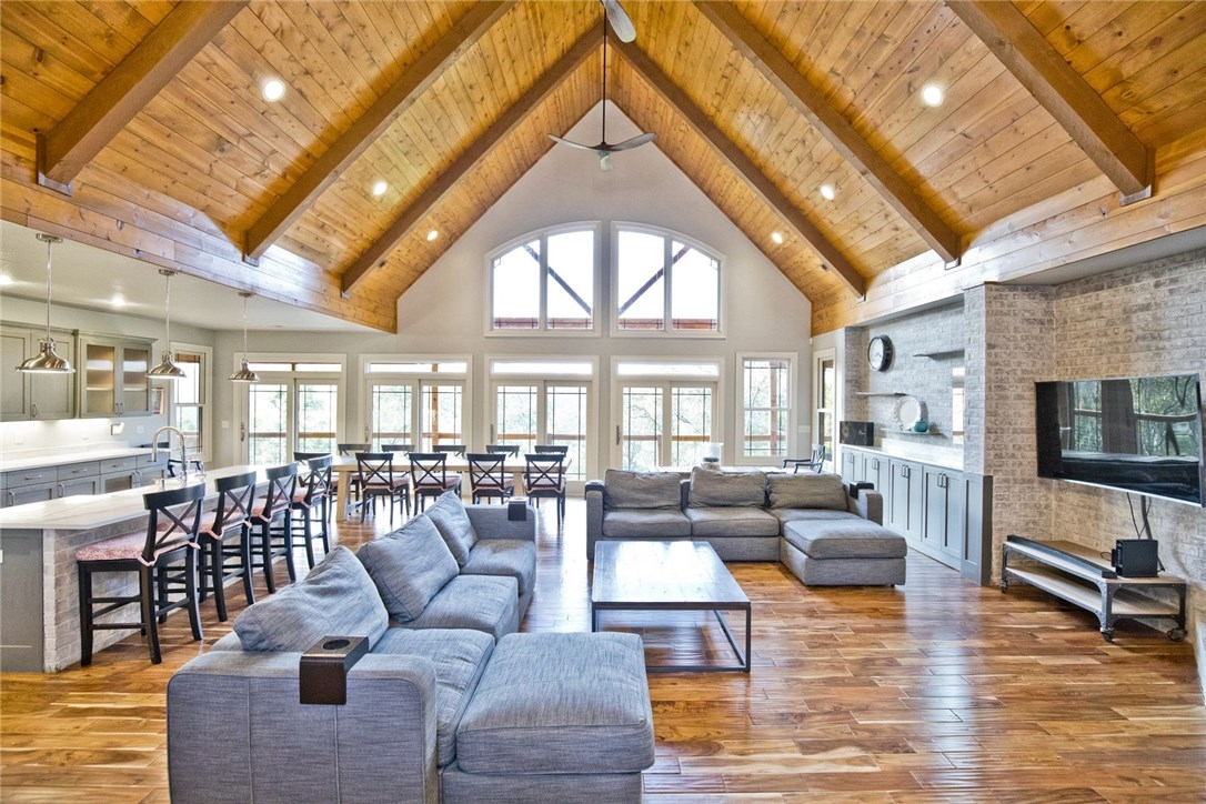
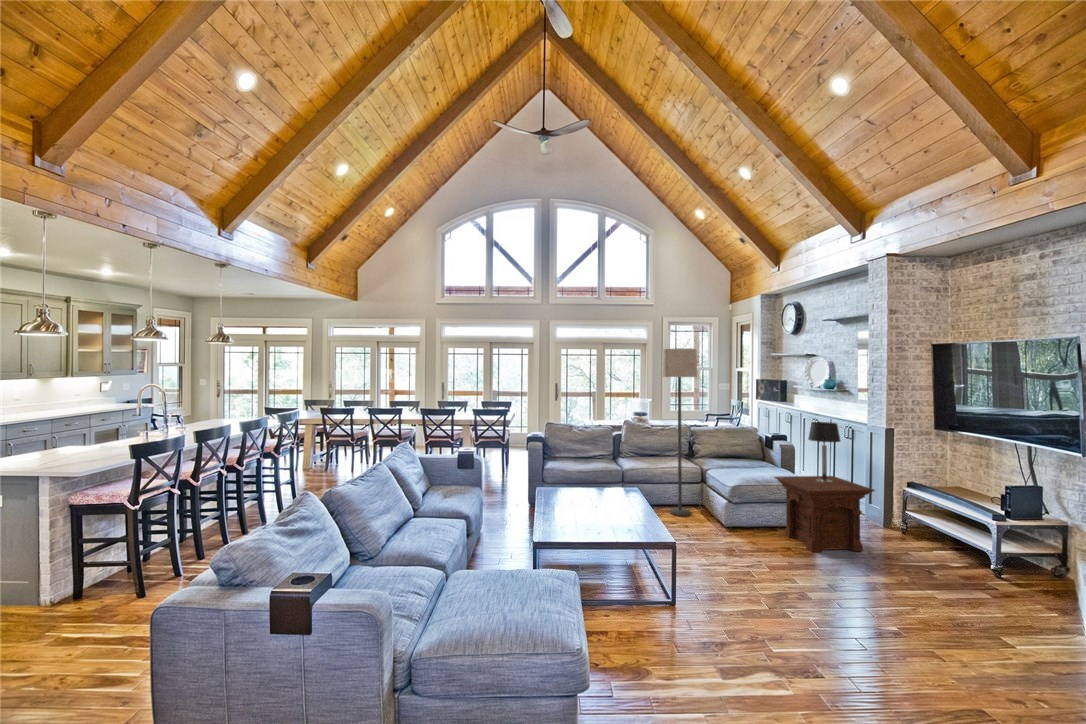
+ side table [773,475,876,553]
+ lamp [661,348,698,517]
+ table lamp [807,421,842,482]
